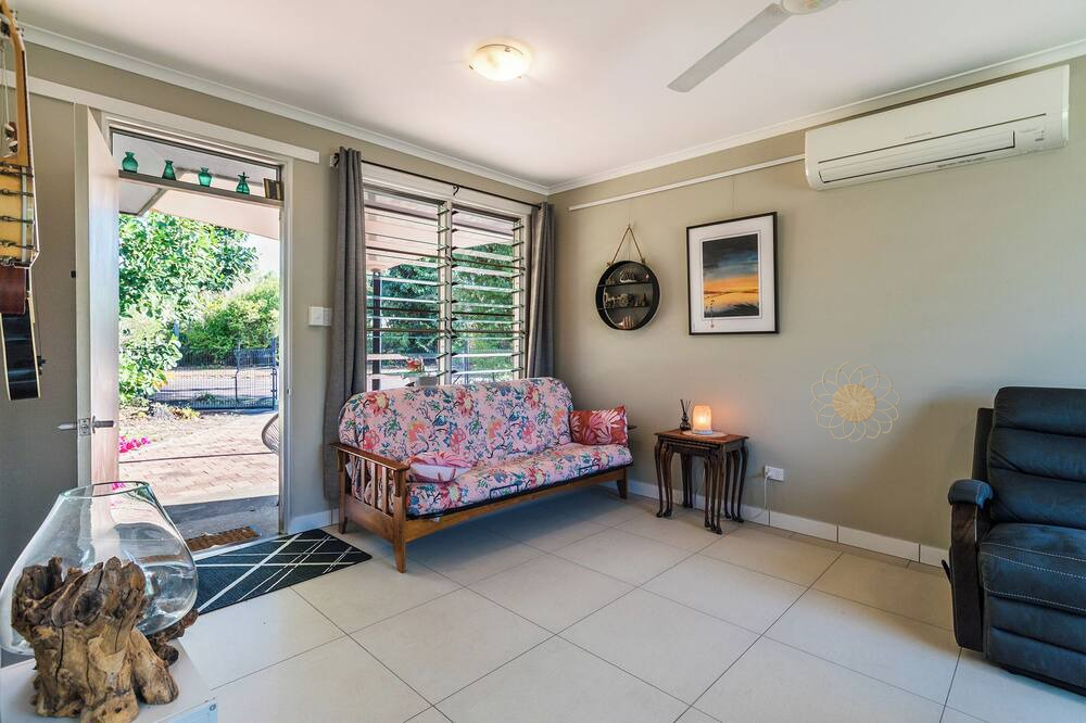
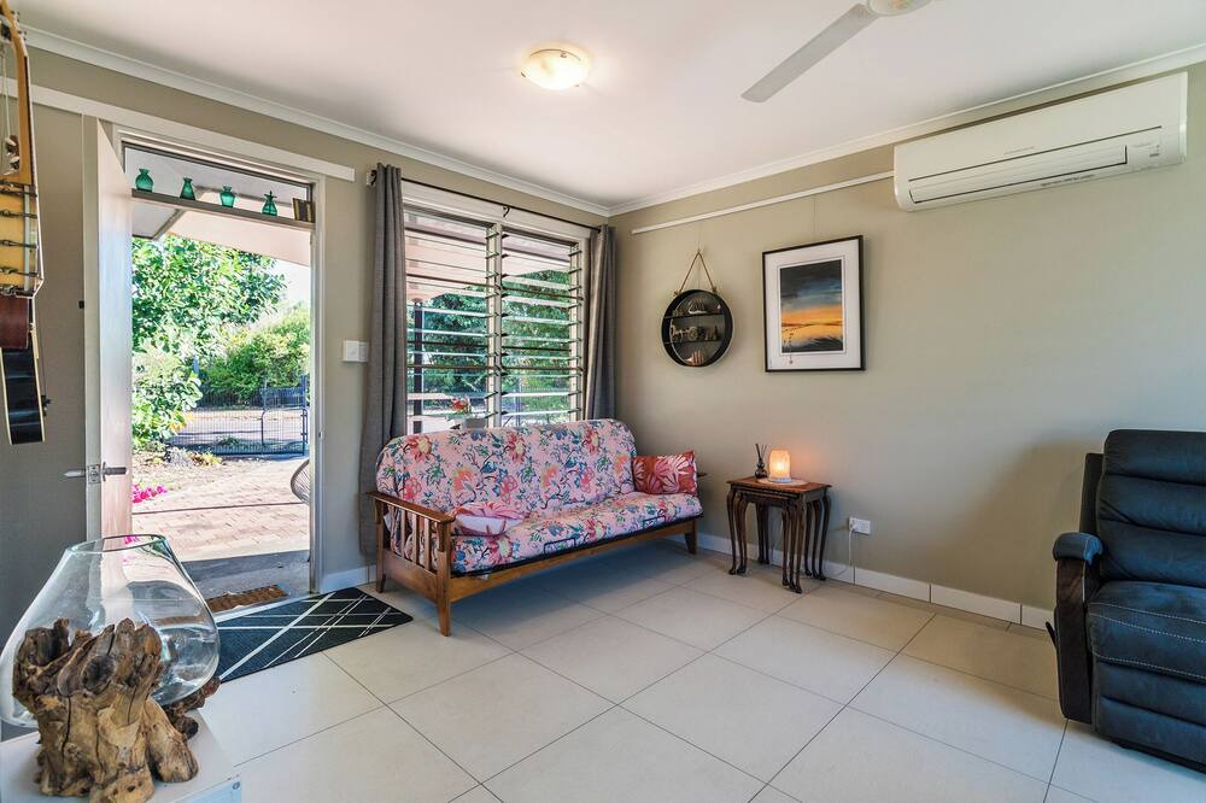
- decorative wall piece [810,360,902,443]
